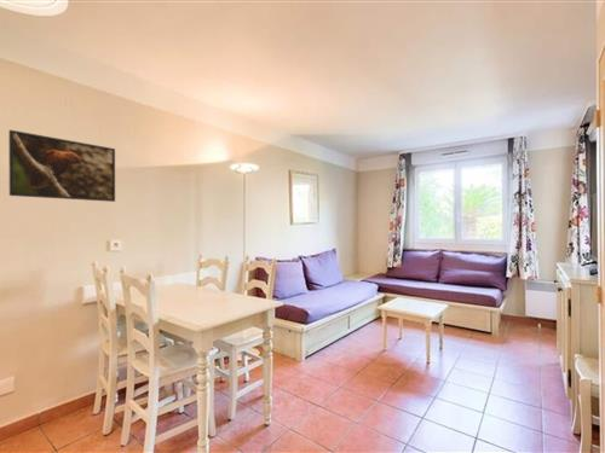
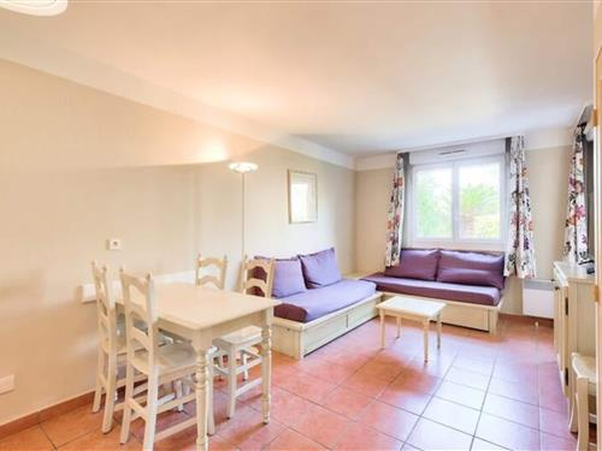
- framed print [7,129,116,203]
